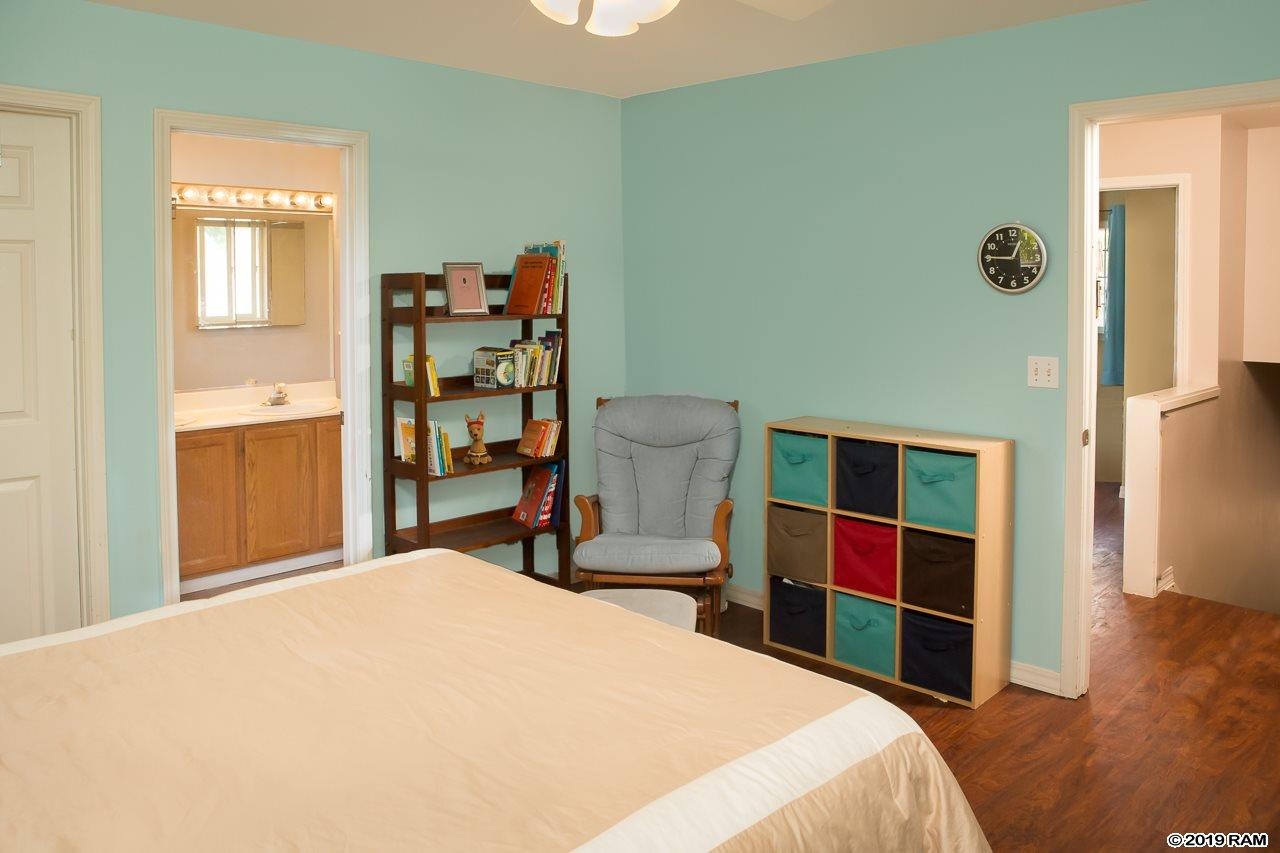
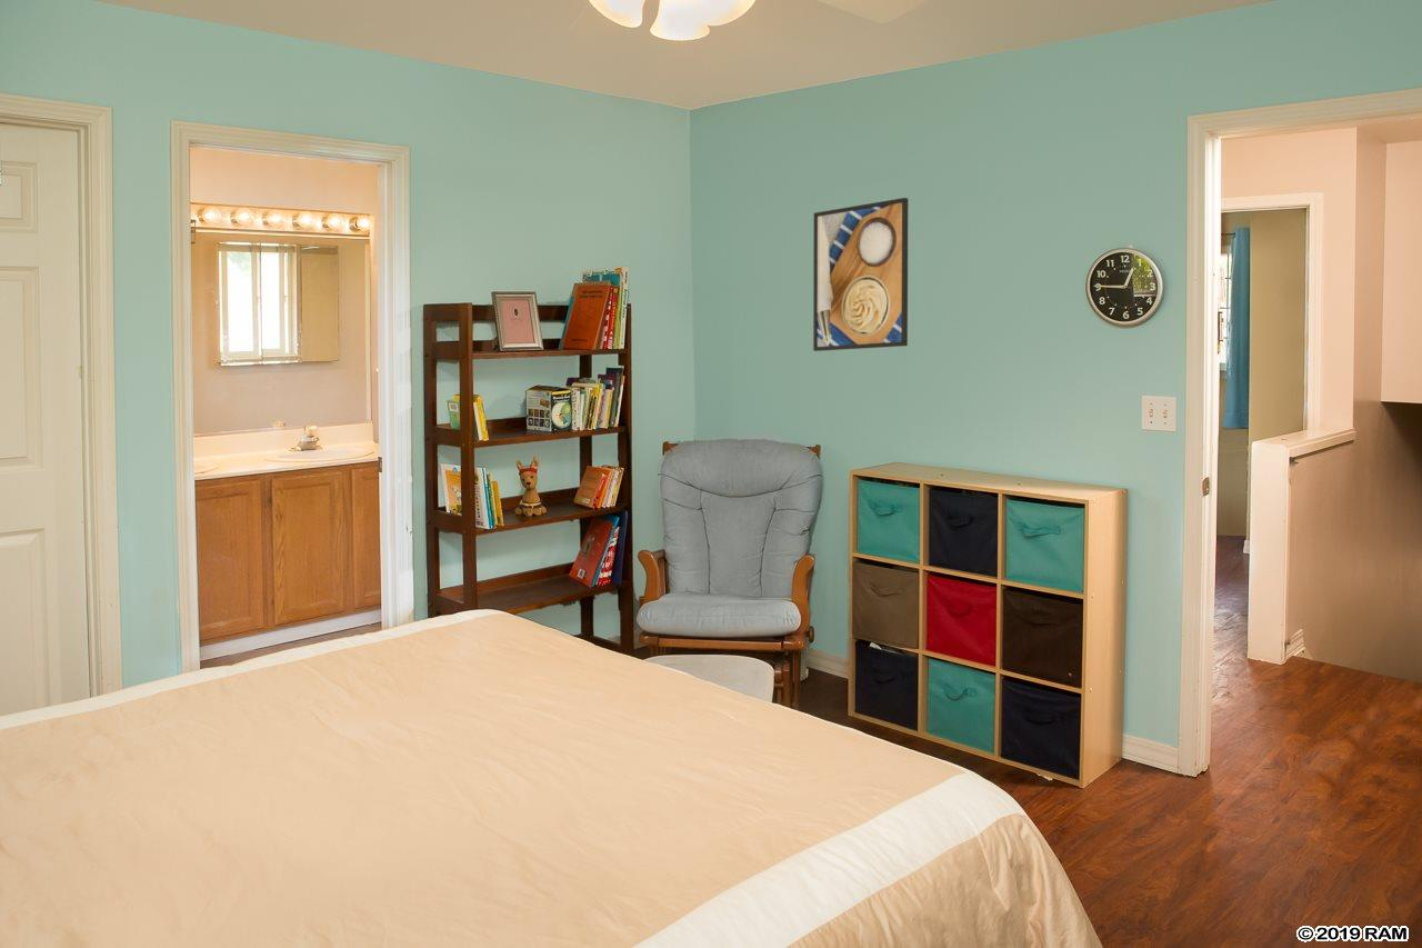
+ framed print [812,197,910,352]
